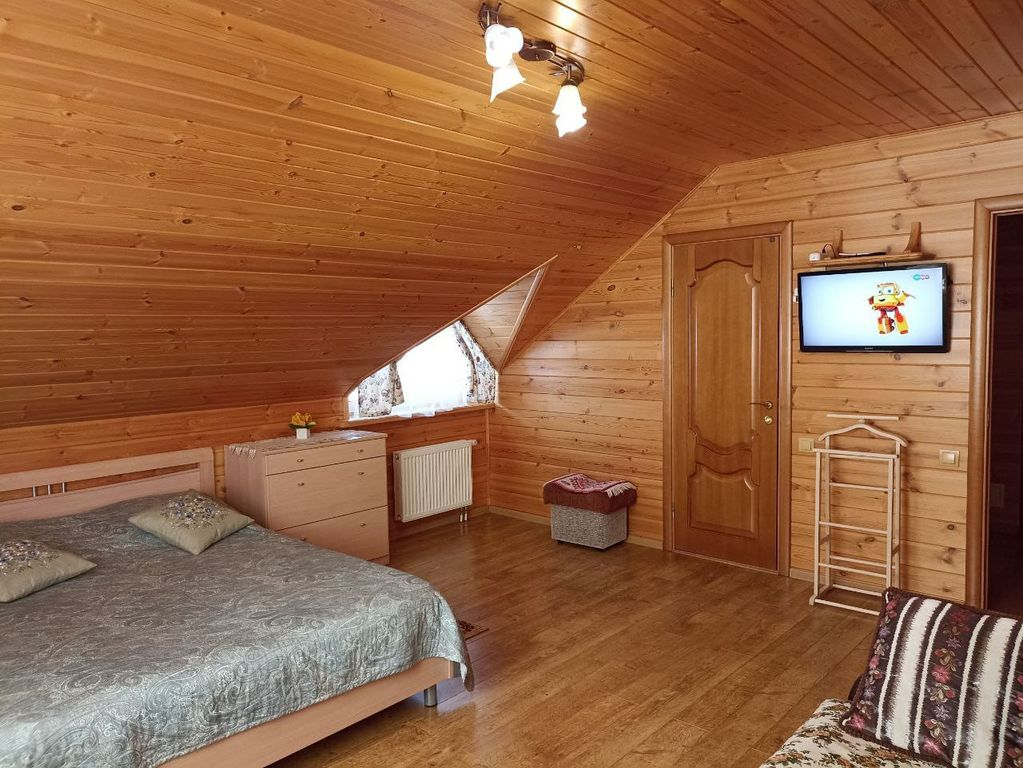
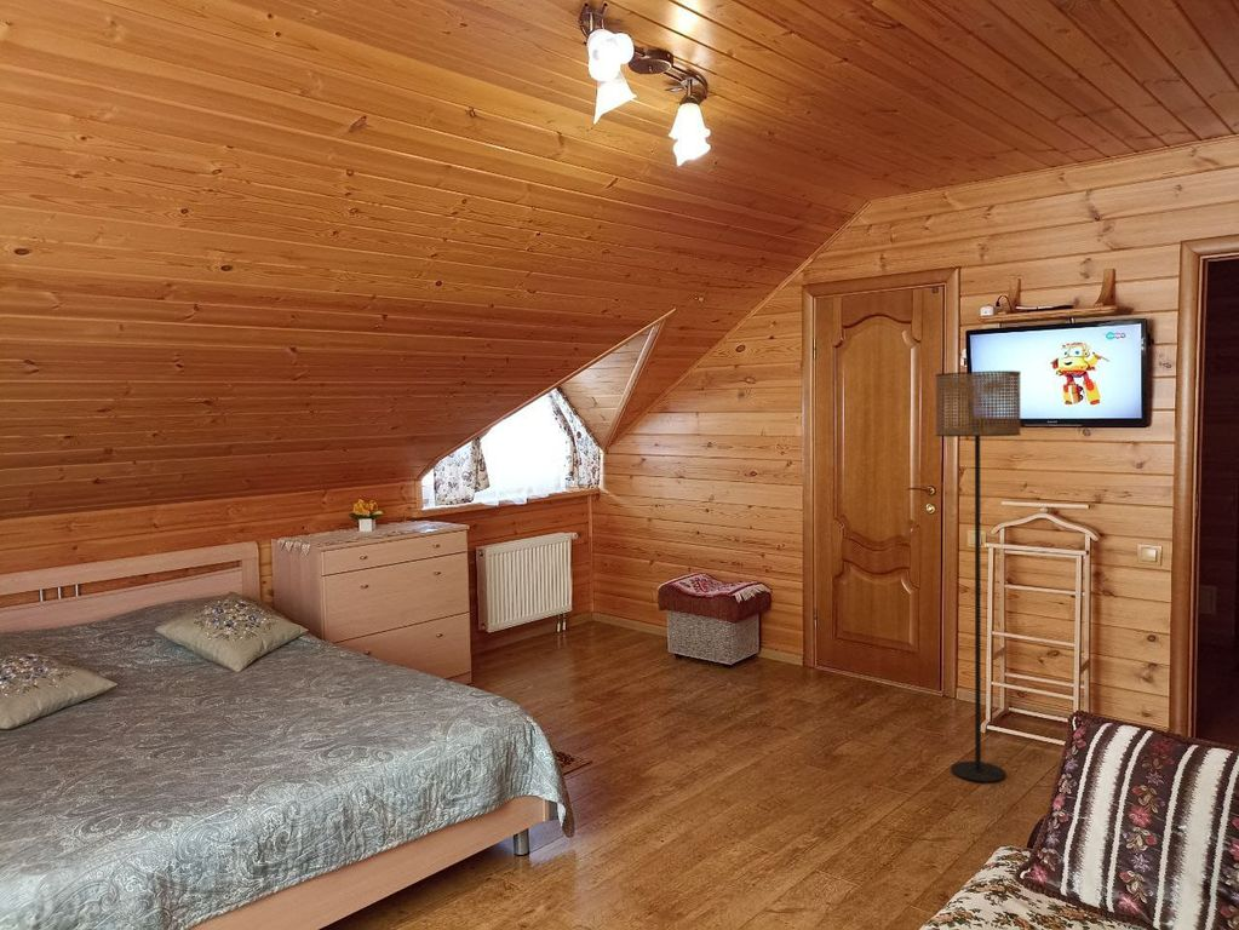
+ floor lamp [935,369,1022,783]
